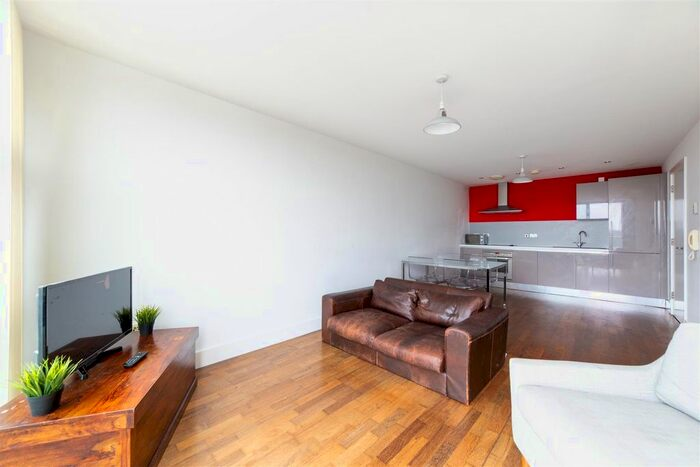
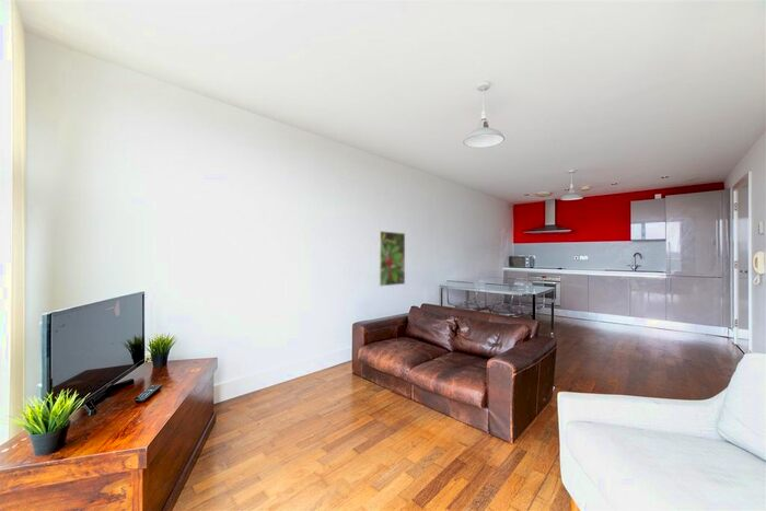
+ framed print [378,230,406,288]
